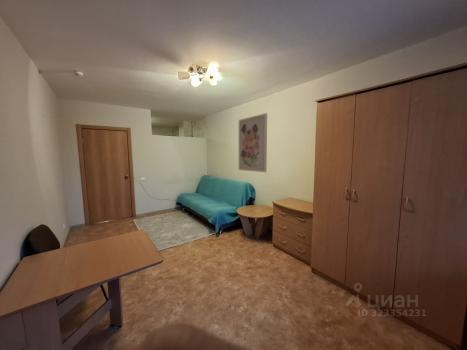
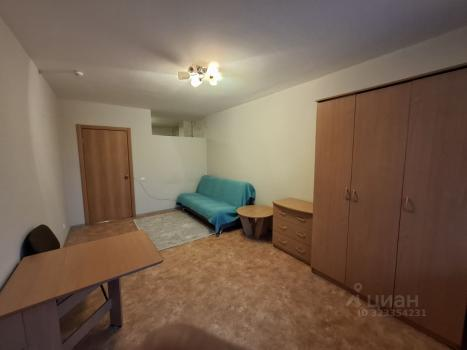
- wall art [238,112,268,173]
